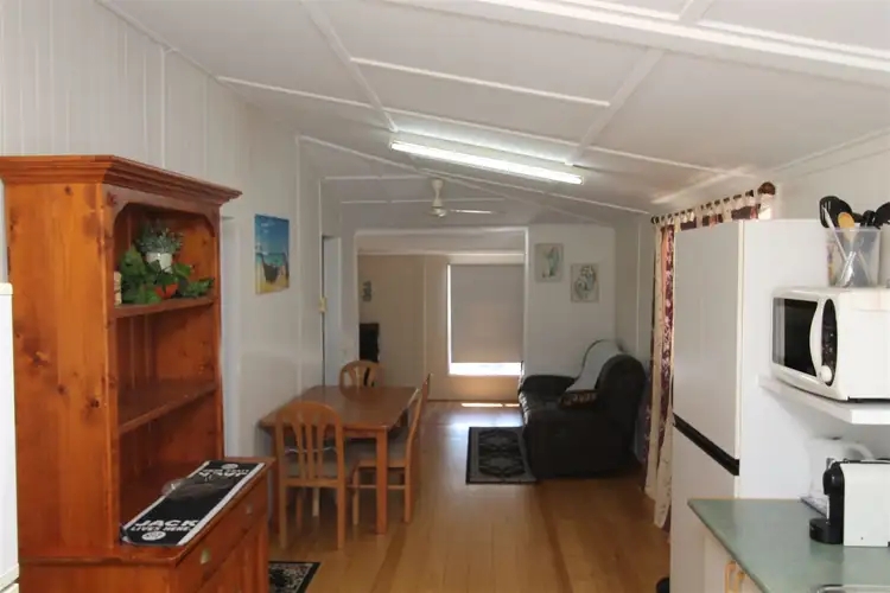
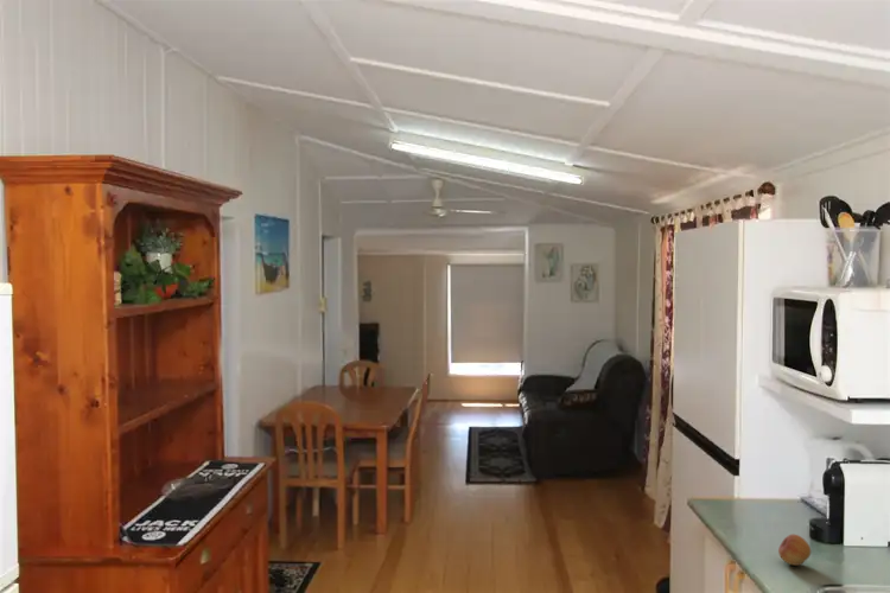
+ fruit [777,534,812,567]
